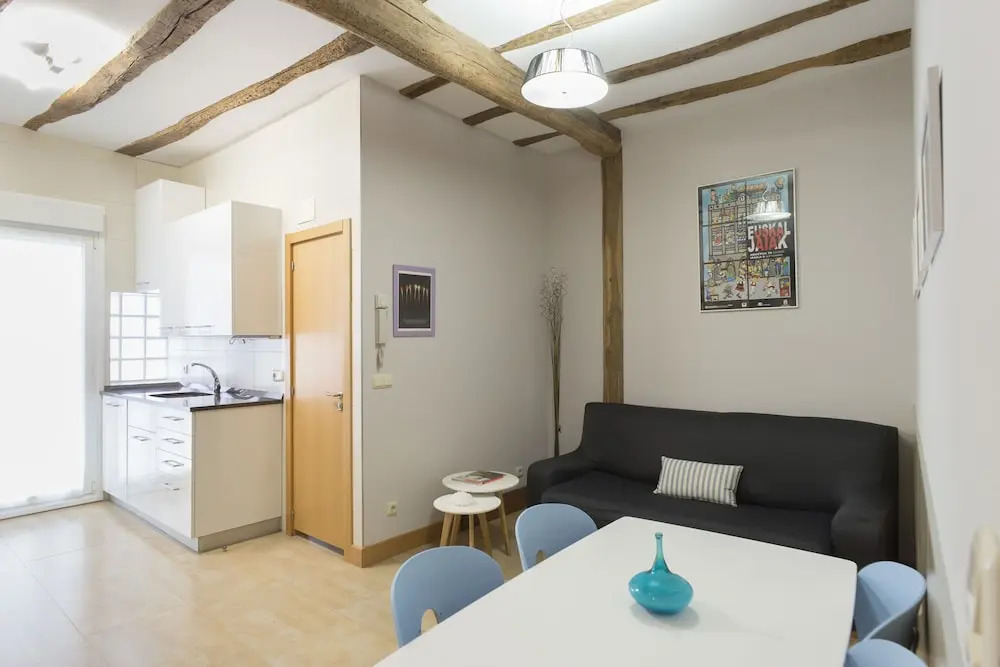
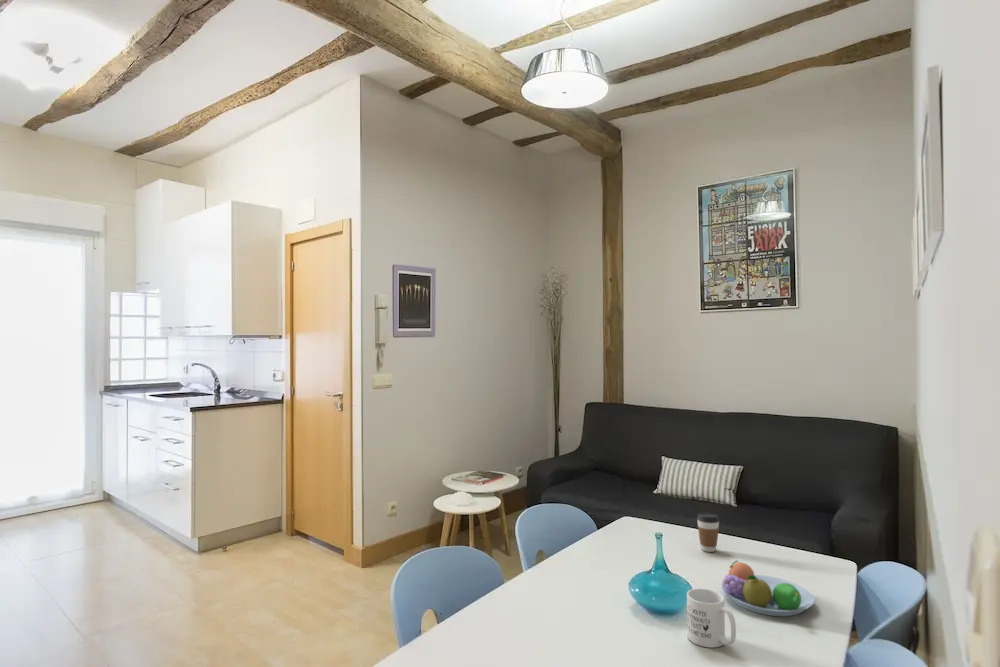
+ coffee cup [696,512,721,553]
+ fruit bowl [721,560,815,617]
+ mug [686,587,737,649]
